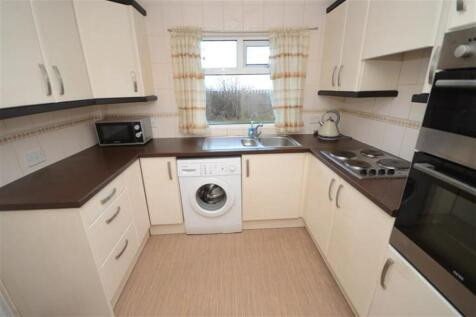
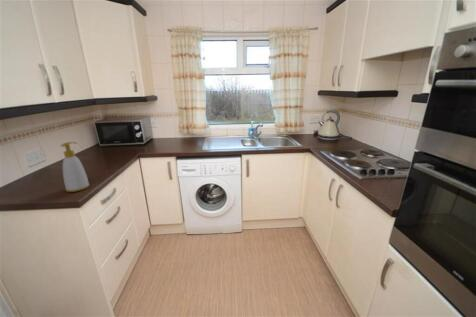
+ soap bottle [59,141,91,193]
